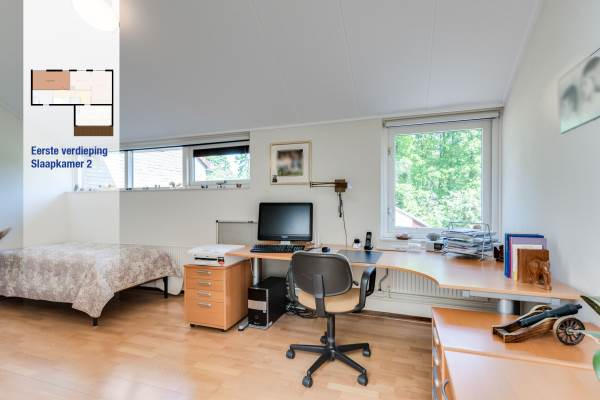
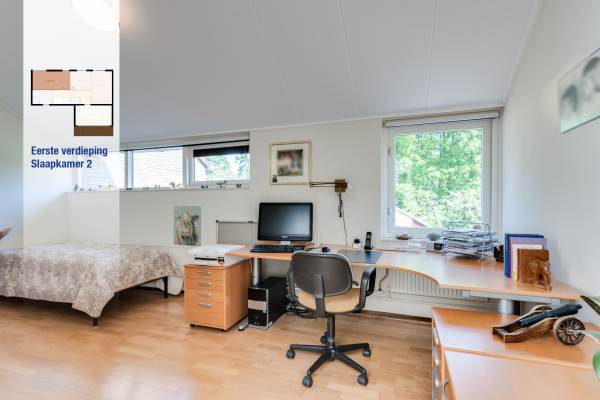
+ wall art [173,205,202,247]
